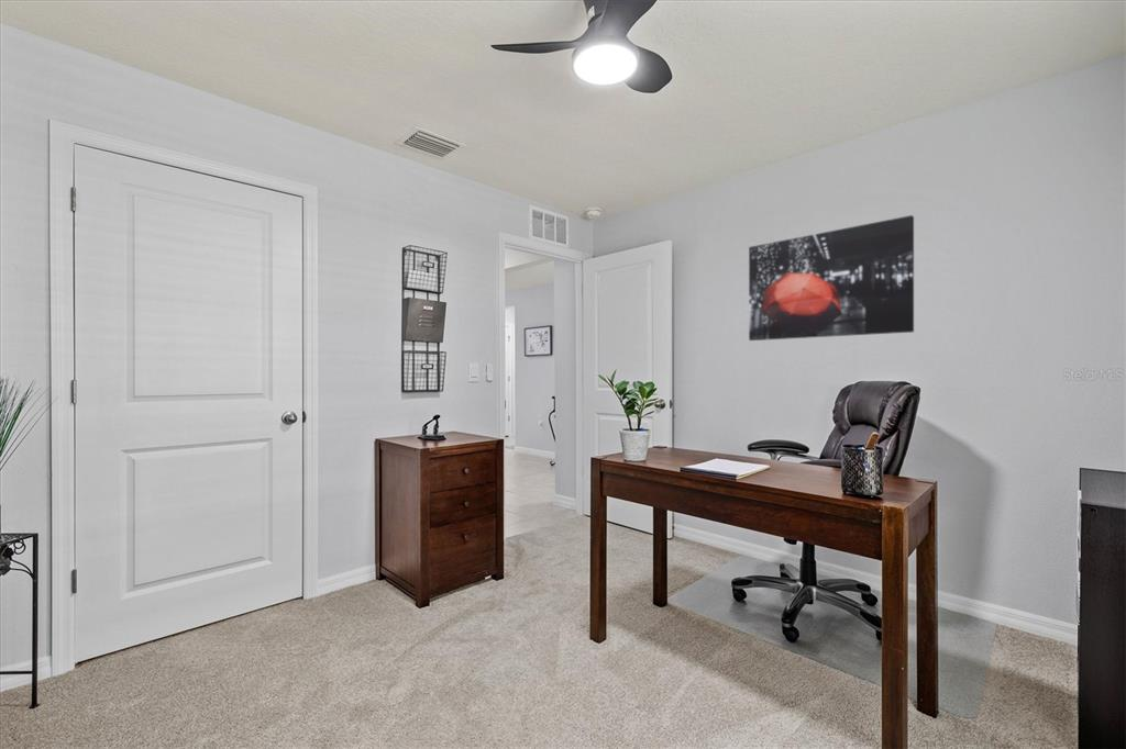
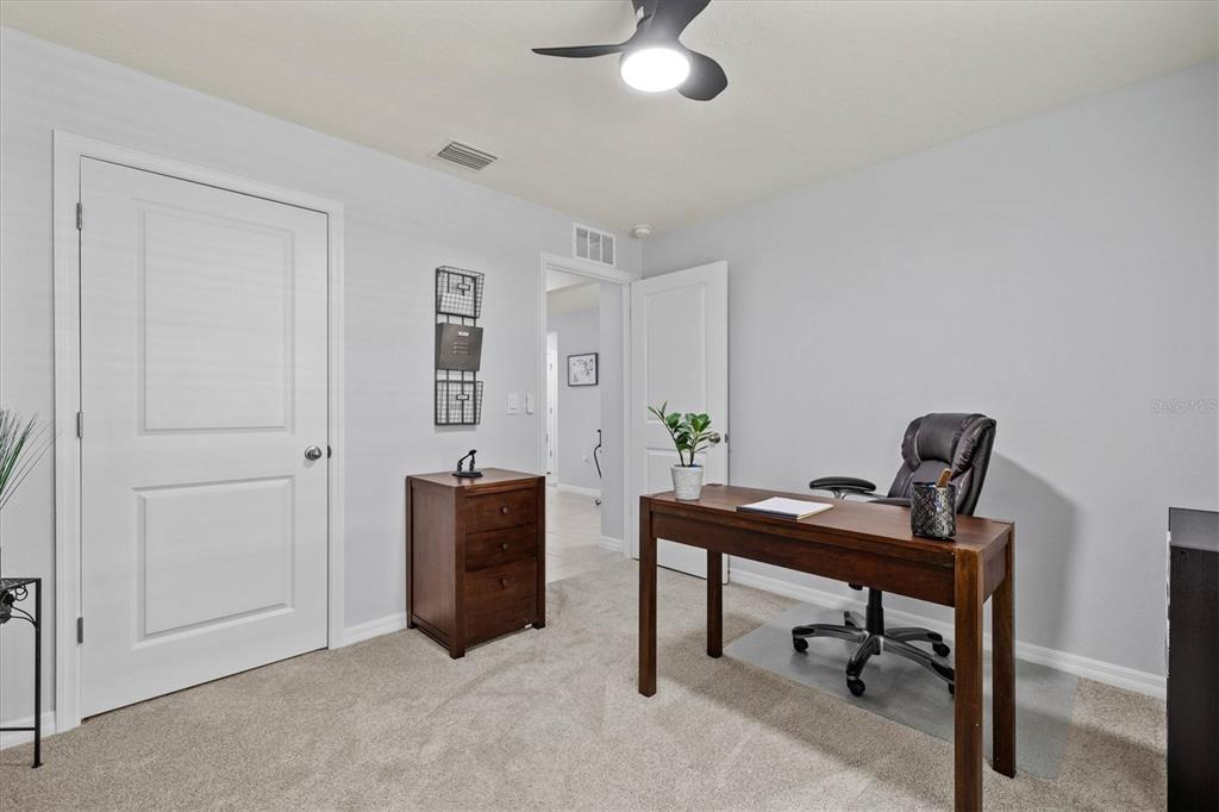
- wall art [748,214,915,342]
